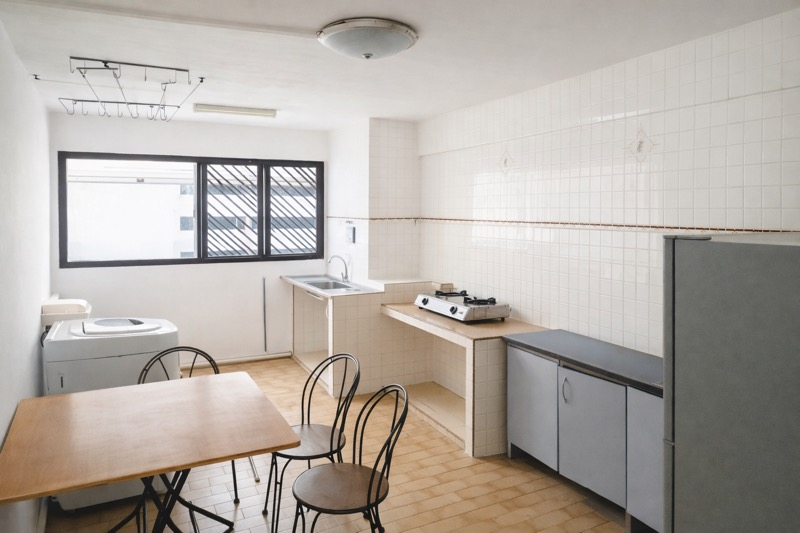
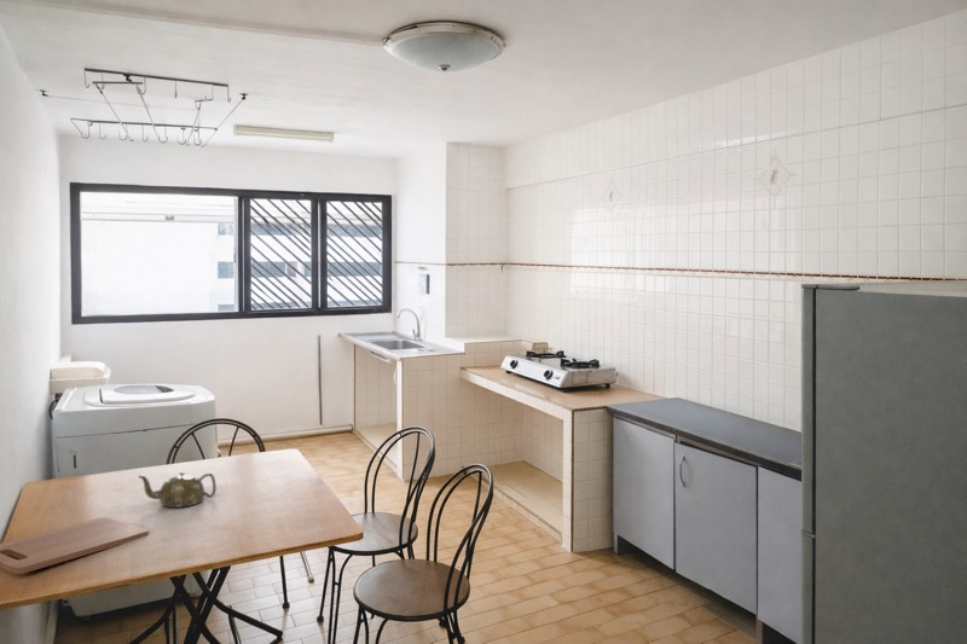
+ cutting board [0,516,150,575]
+ teapot [138,471,218,509]
